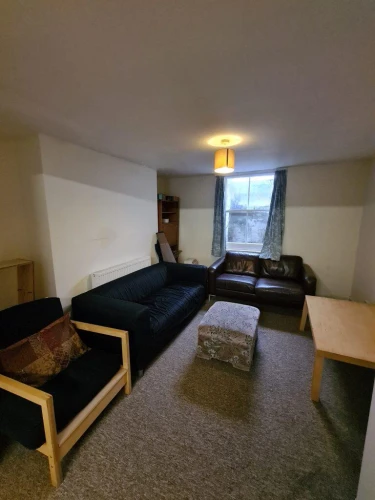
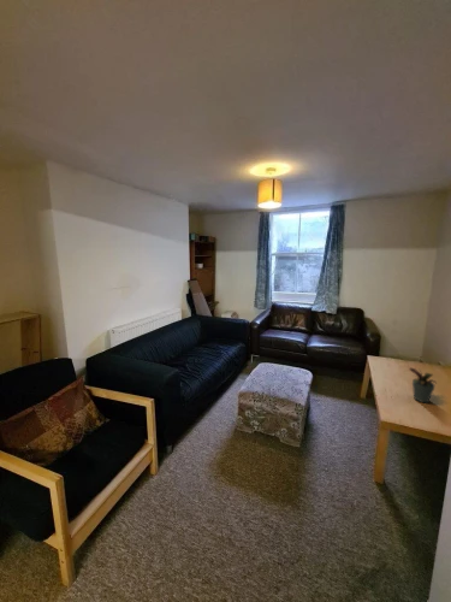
+ potted plant [408,367,438,403]
